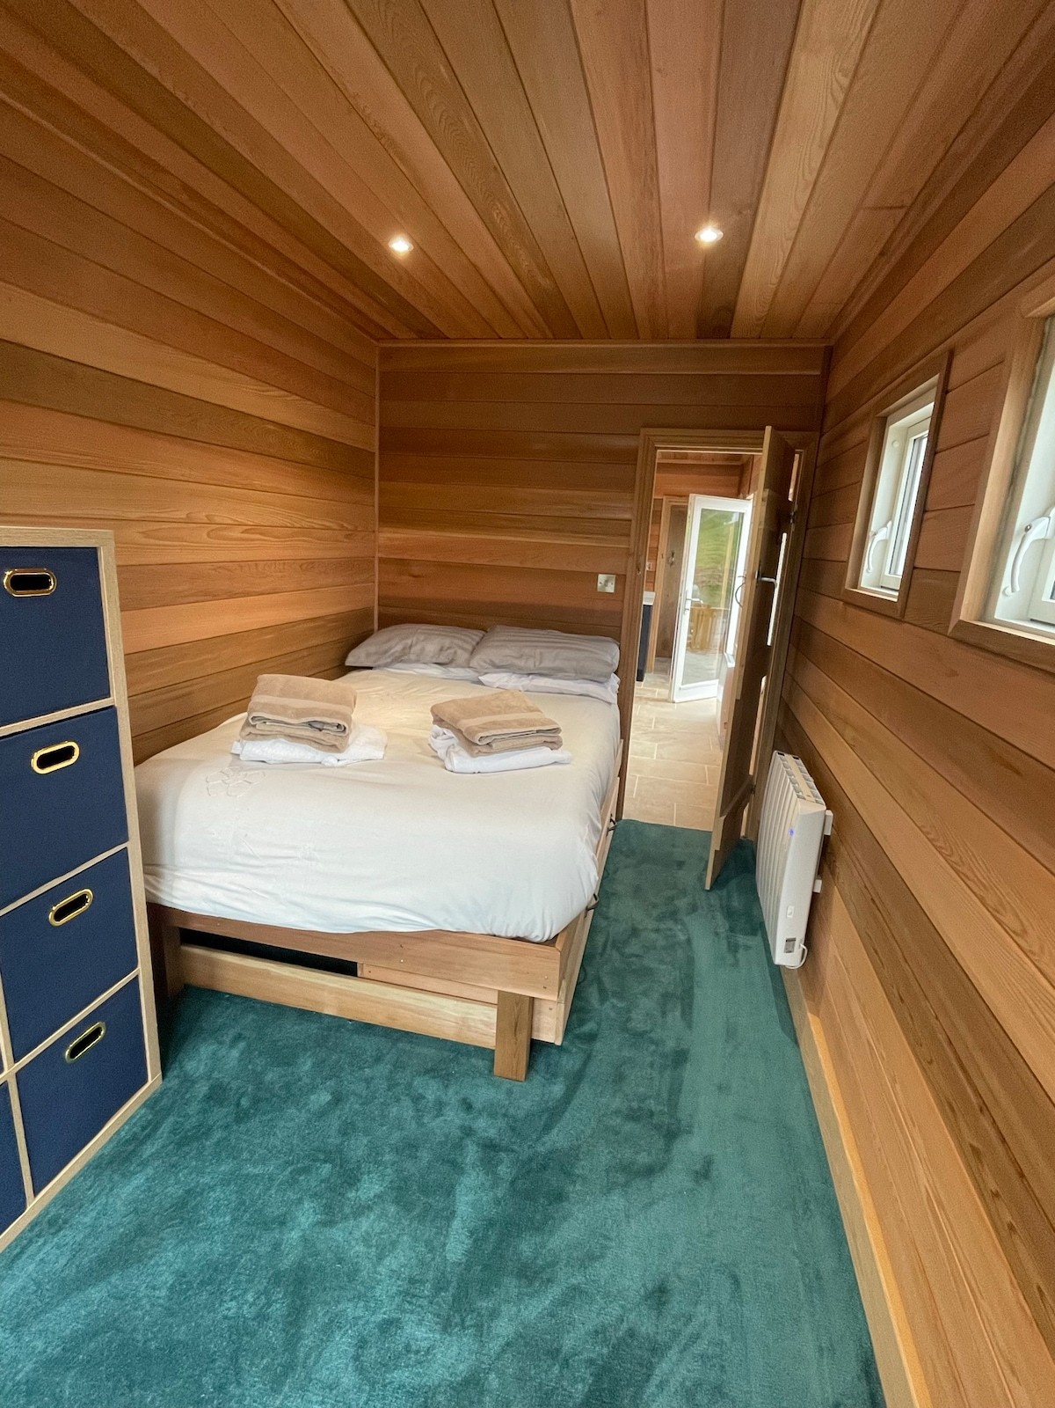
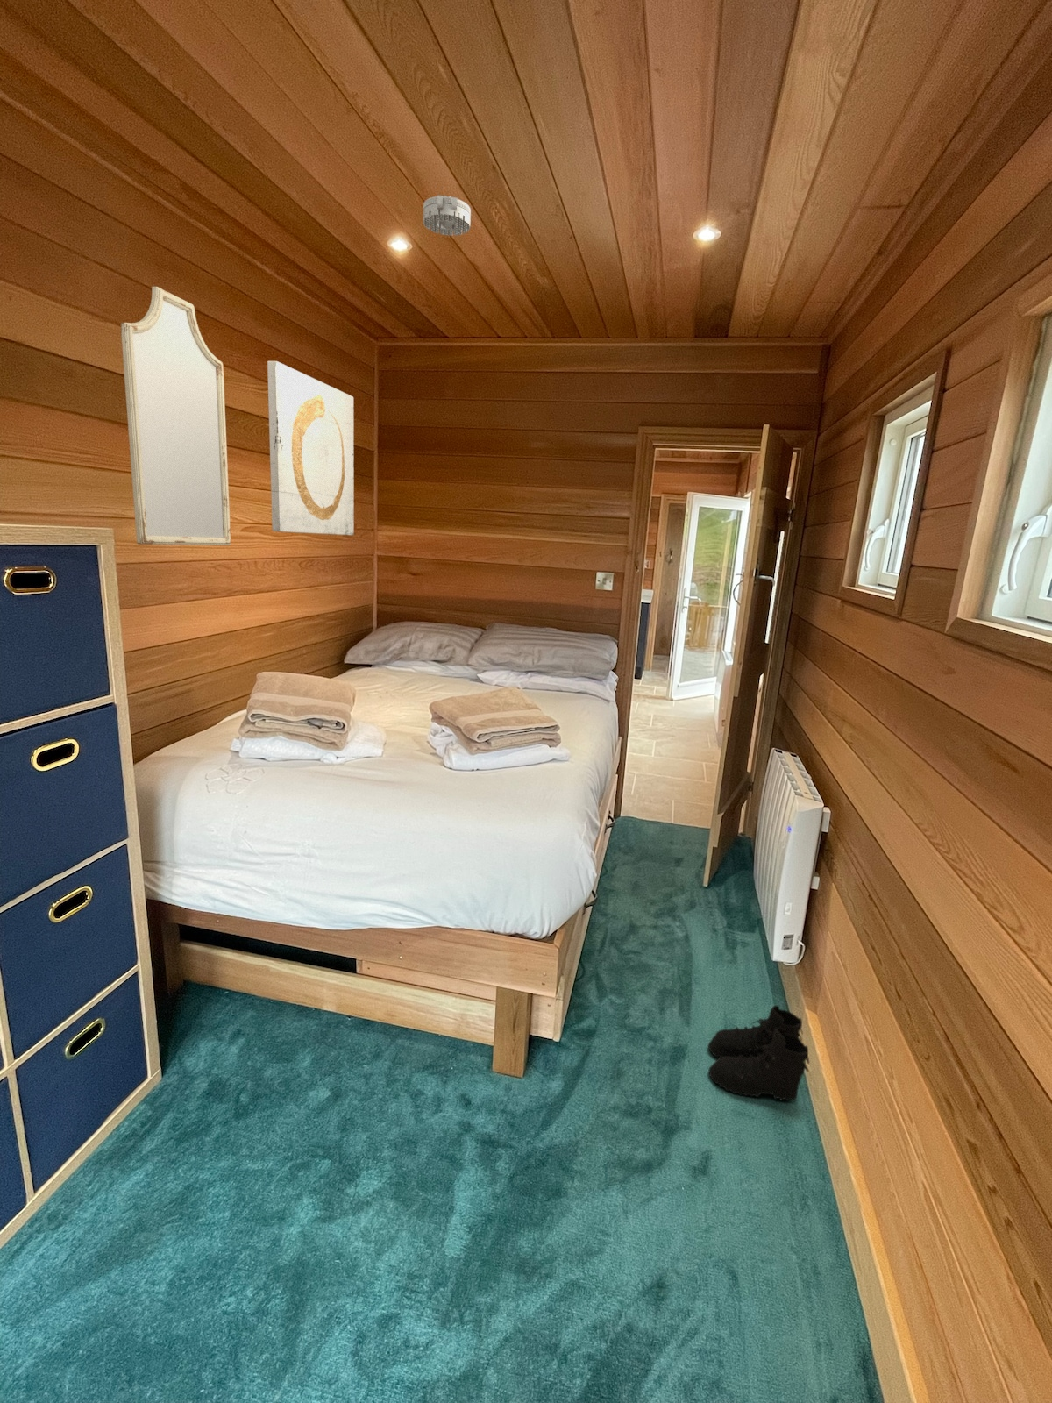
+ smoke detector [422,193,472,236]
+ boots [707,1005,810,1103]
+ home mirror [120,286,231,547]
+ wall art [266,360,355,537]
